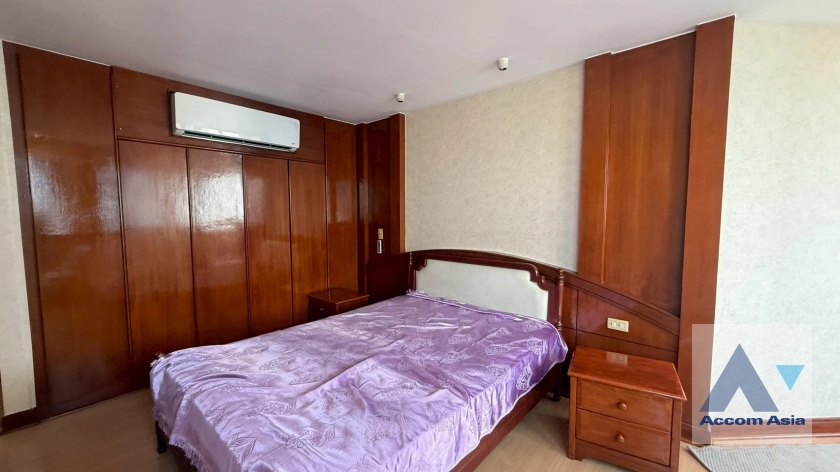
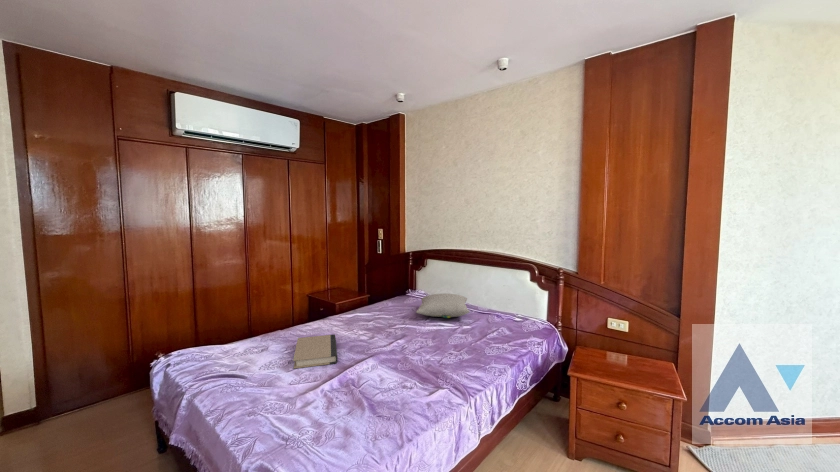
+ pillow [415,293,471,319]
+ book [292,333,339,370]
